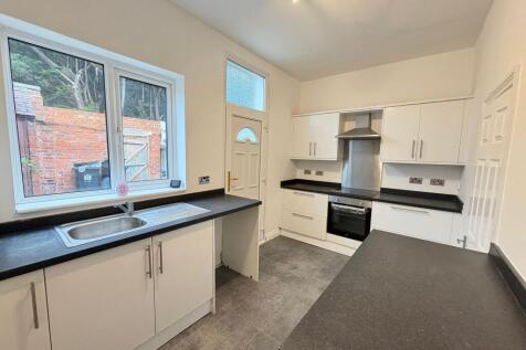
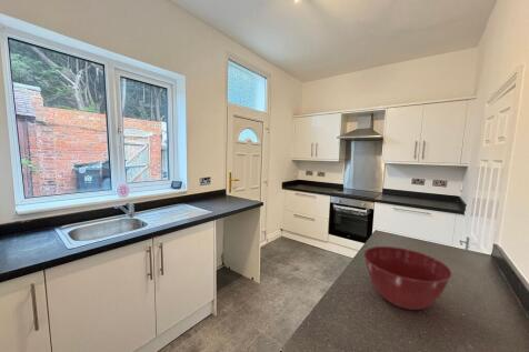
+ mixing bowl [362,245,452,311]
